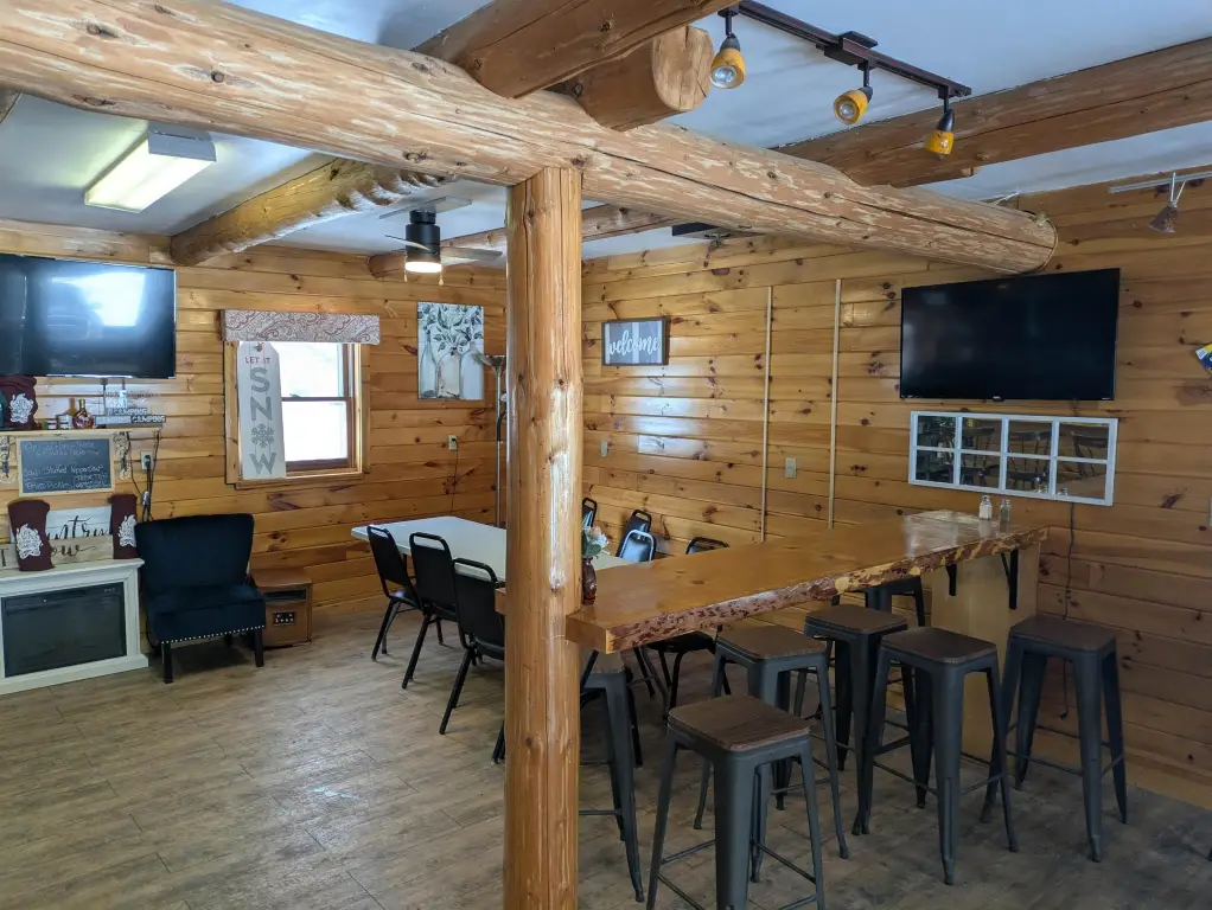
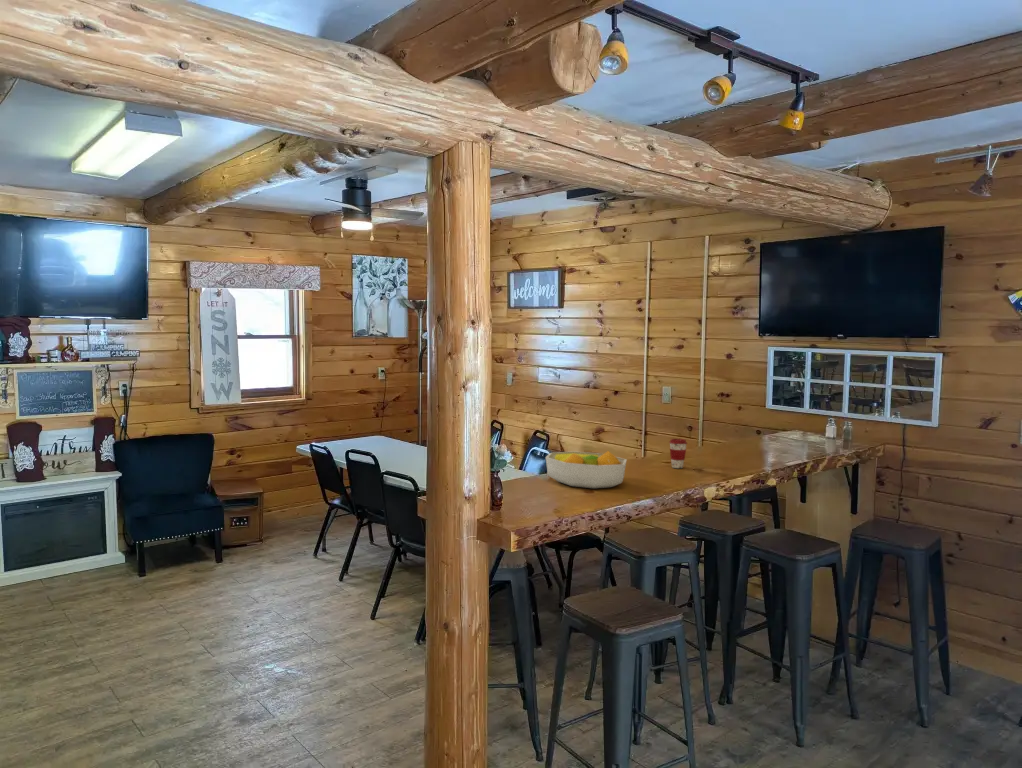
+ fruit bowl [545,450,628,489]
+ coffee cup [668,438,688,469]
